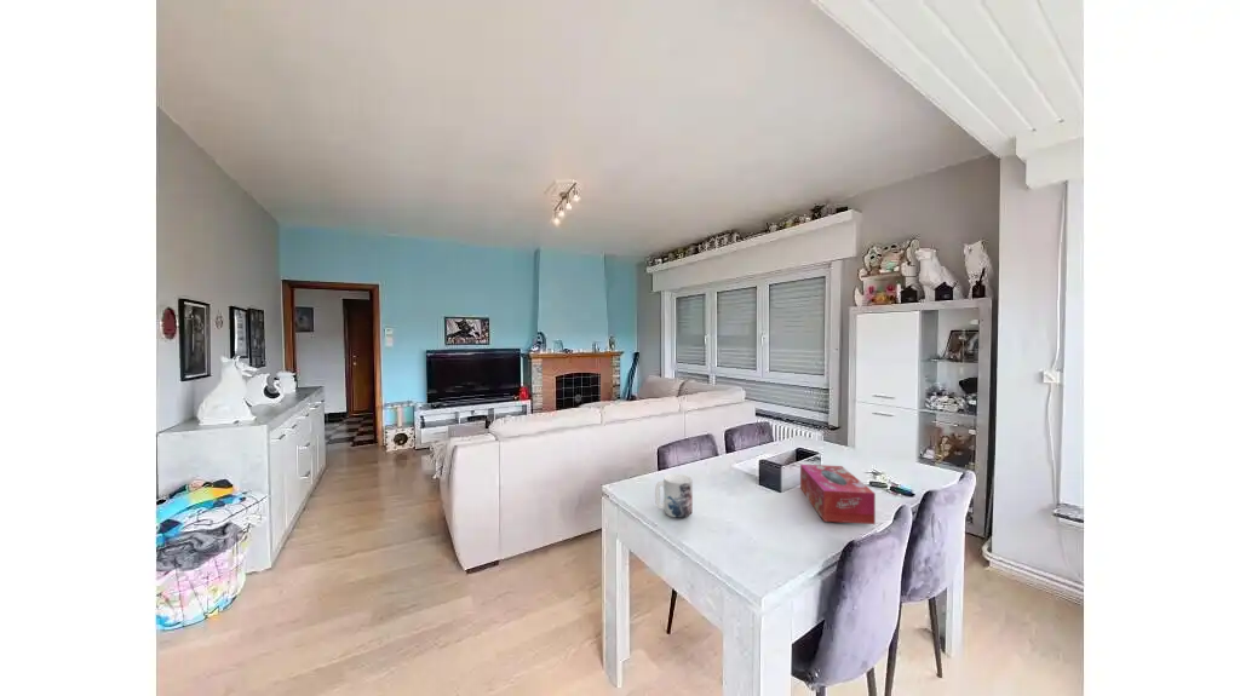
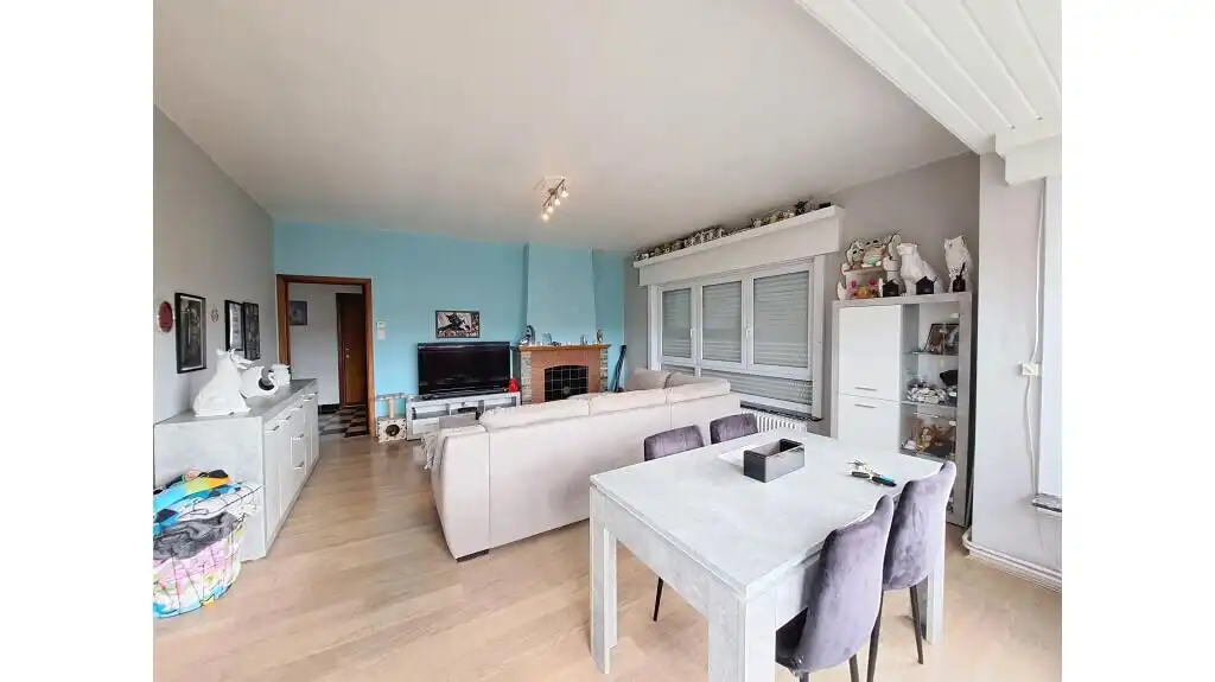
- mug [654,473,694,519]
- tissue box [799,464,877,525]
